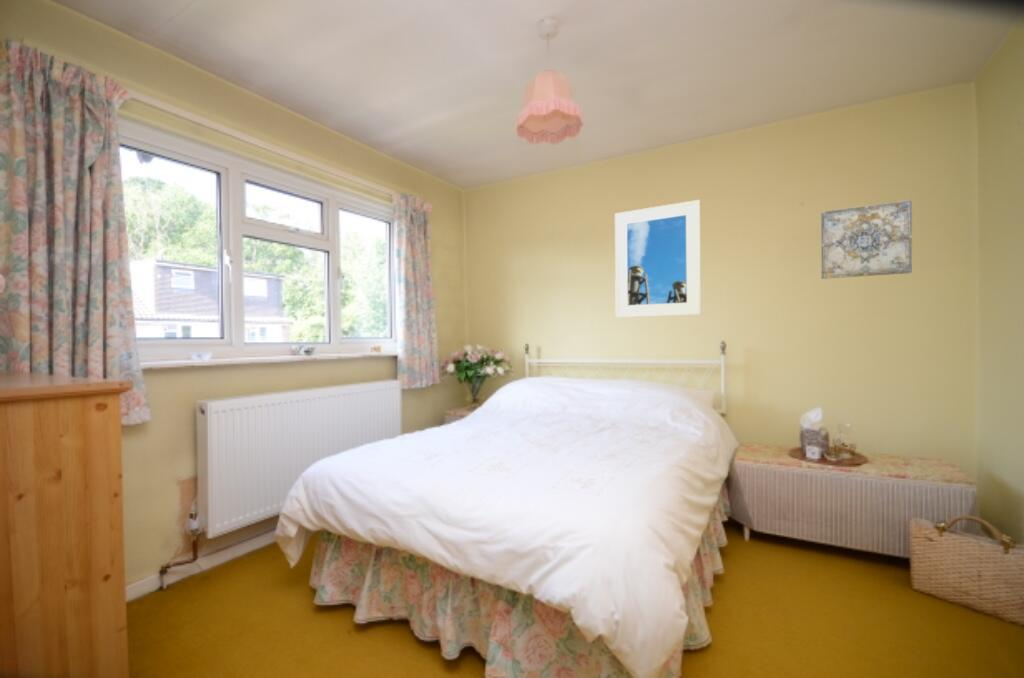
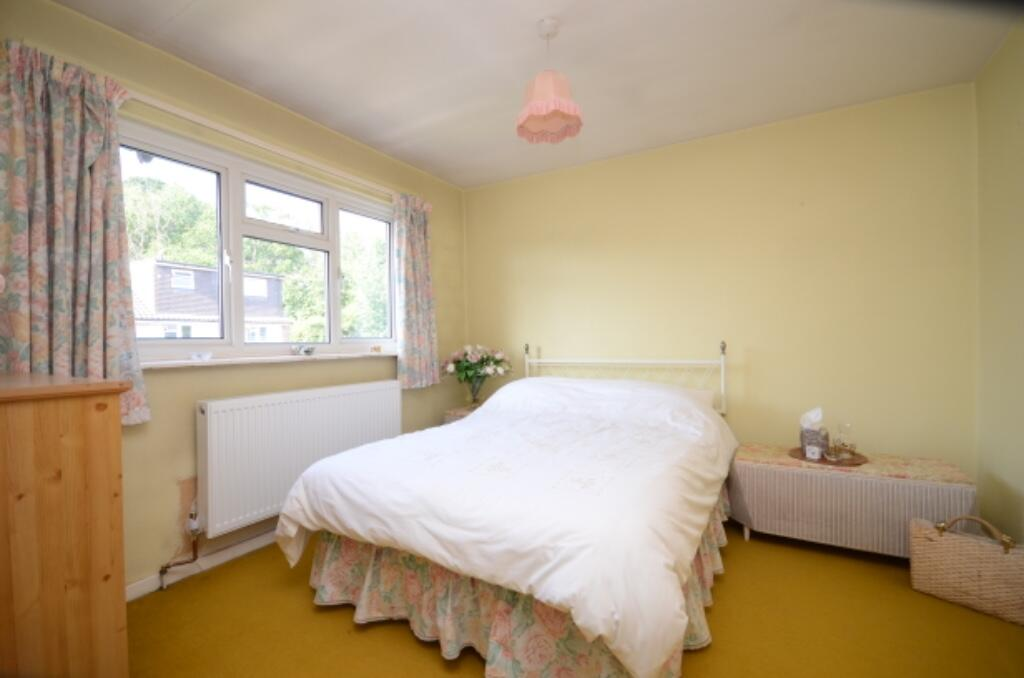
- wall art [820,199,913,280]
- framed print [614,199,702,319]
